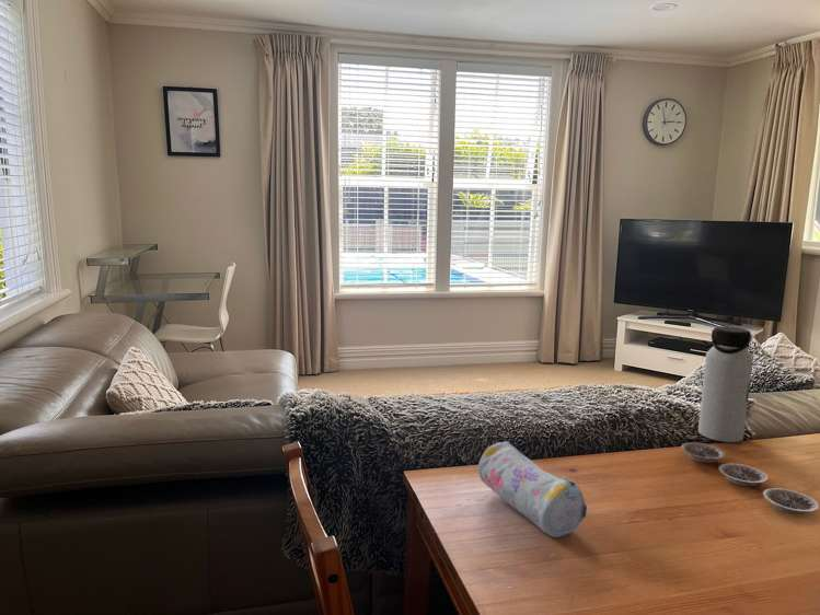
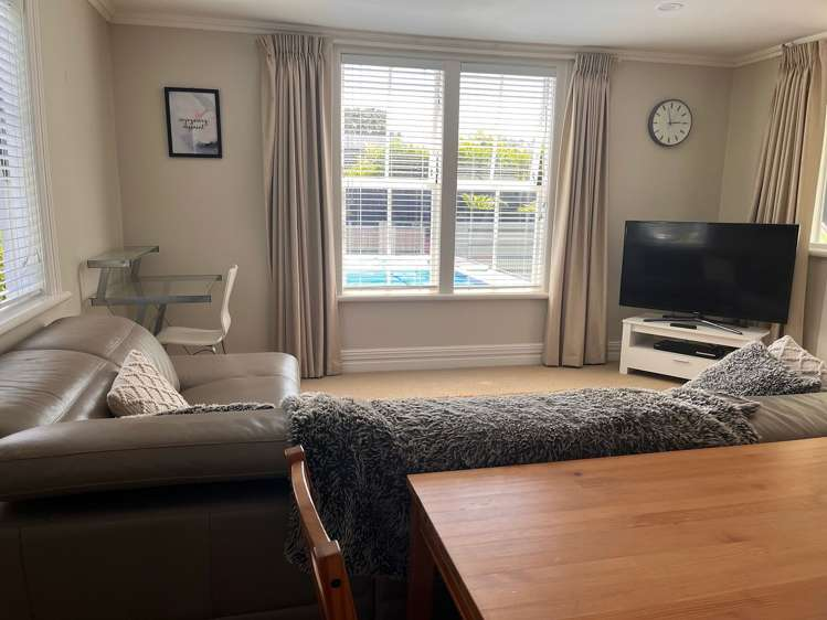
- plate [680,441,820,514]
- water bottle [697,325,754,443]
- pencil case [477,440,588,538]
